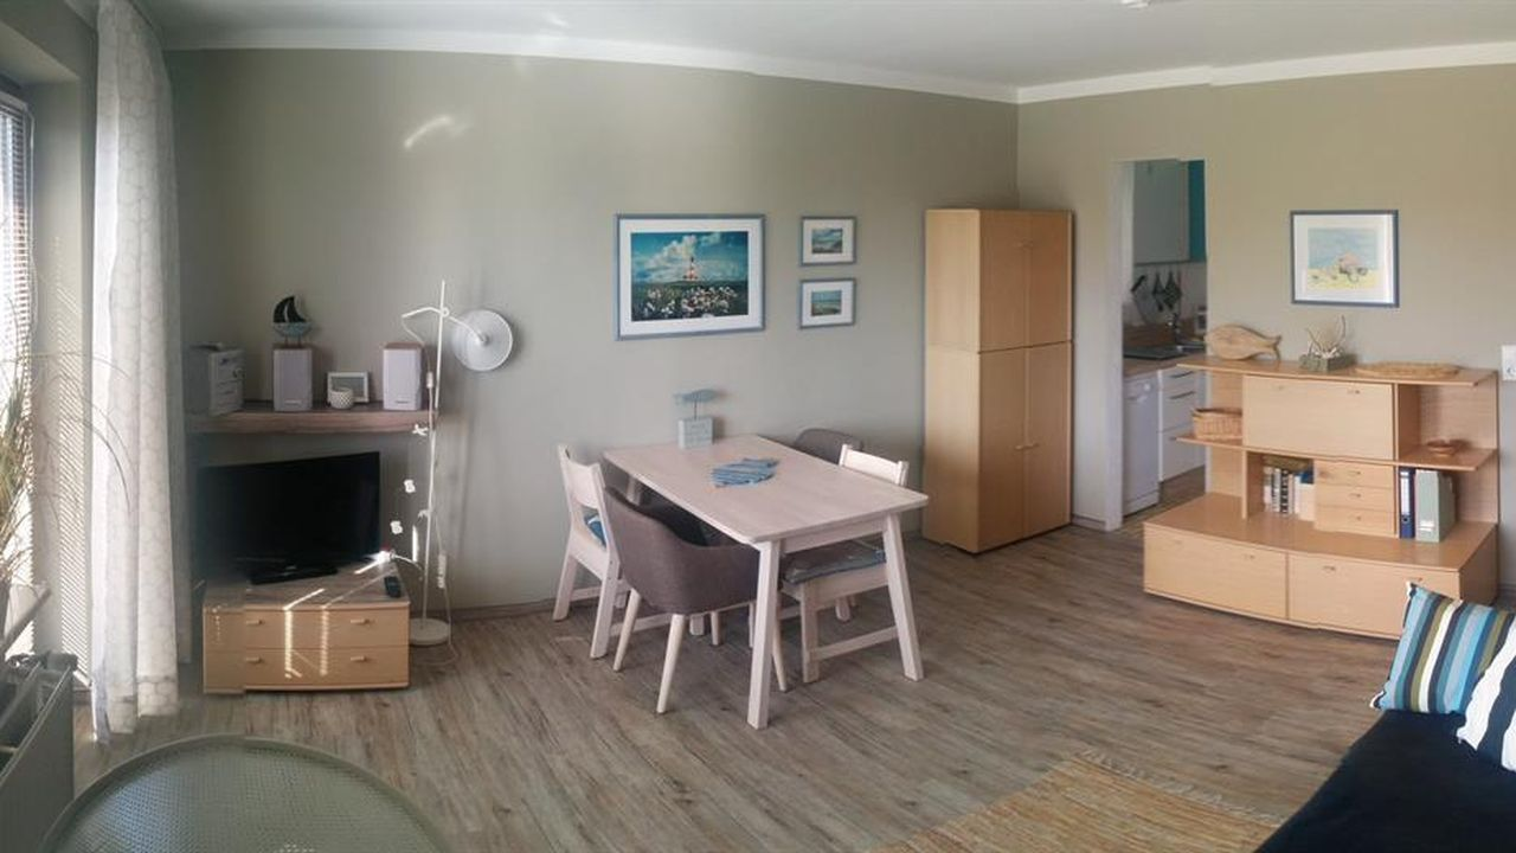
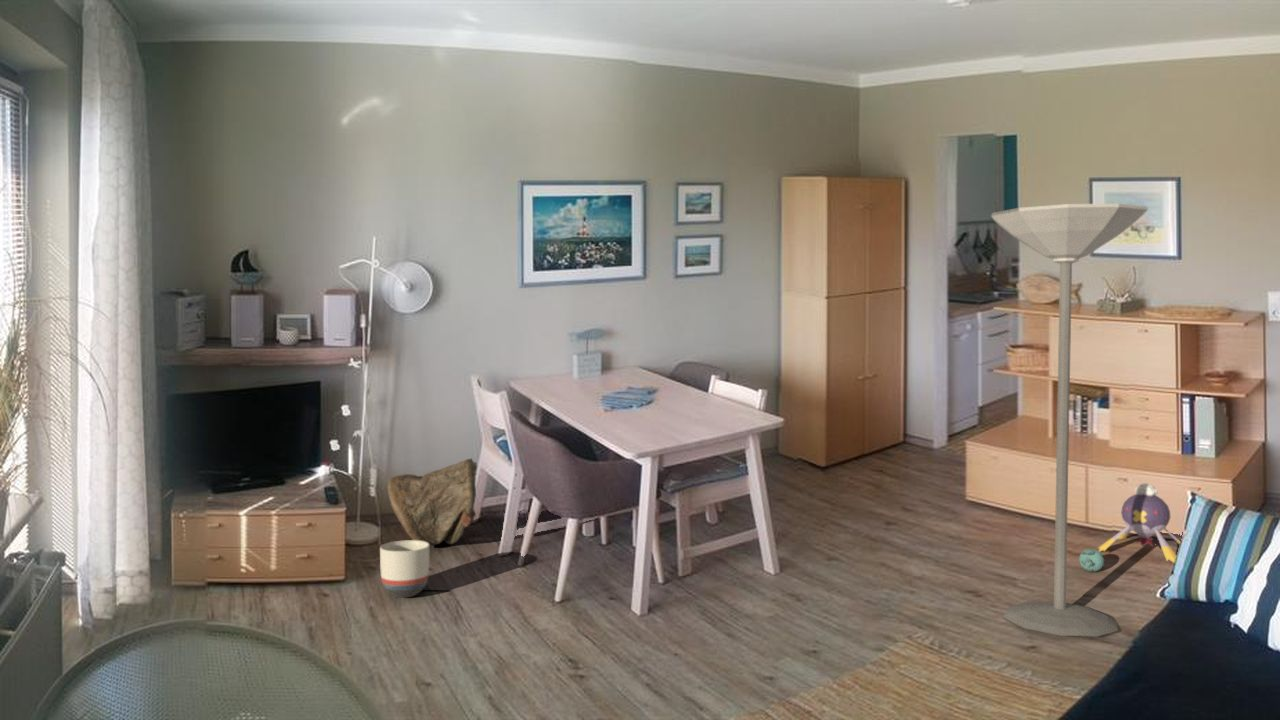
+ planter [379,539,430,599]
+ plush toy [1097,482,1182,563]
+ bag [386,457,478,548]
+ ball [1078,548,1105,573]
+ floor lamp [990,203,1149,638]
